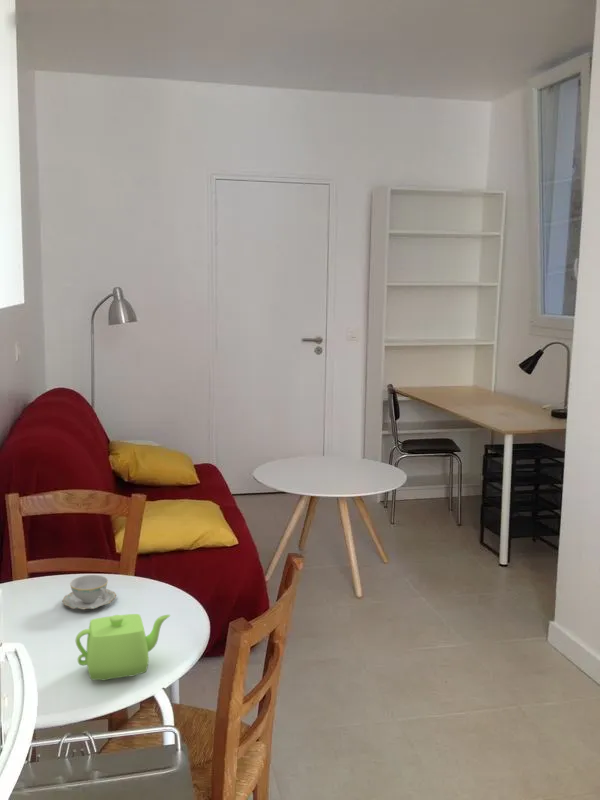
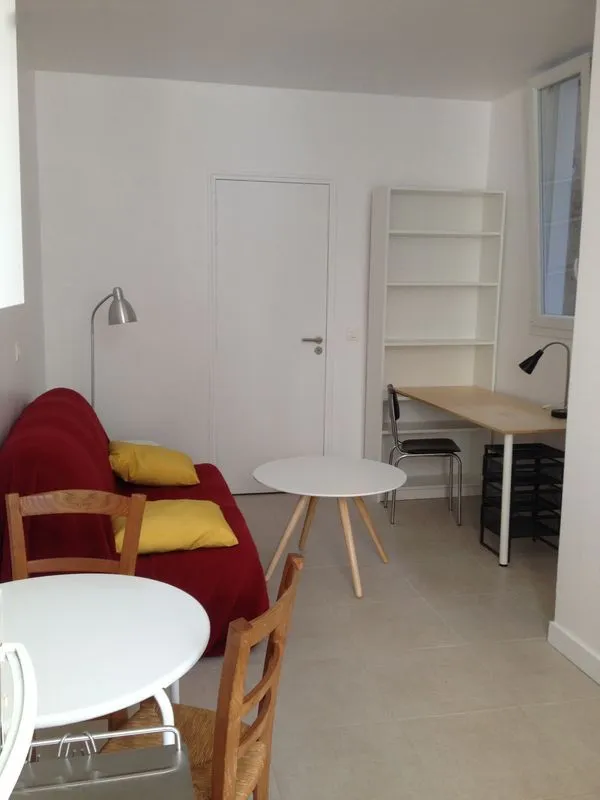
- teapot [75,613,171,681]
- chinaware [62,574,117,610]
